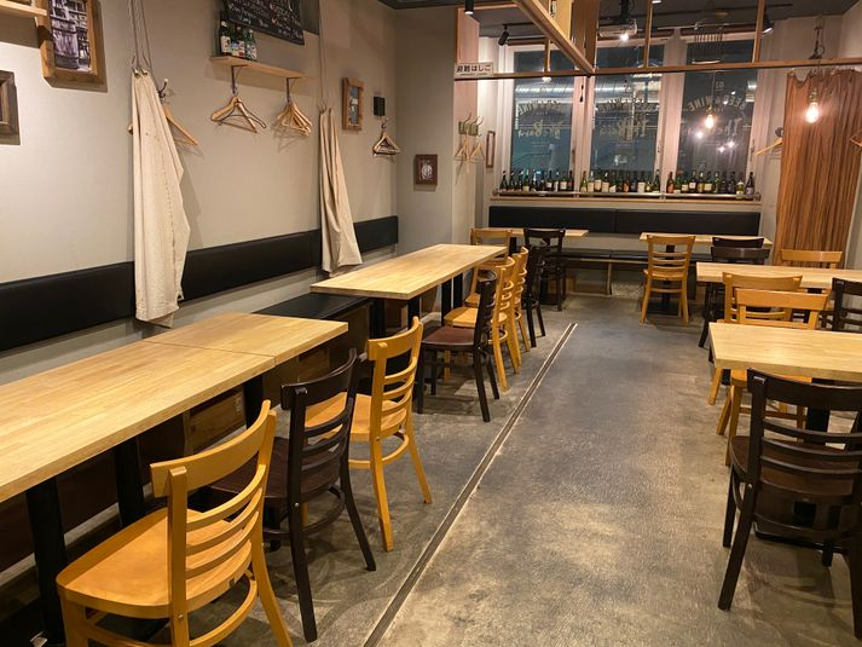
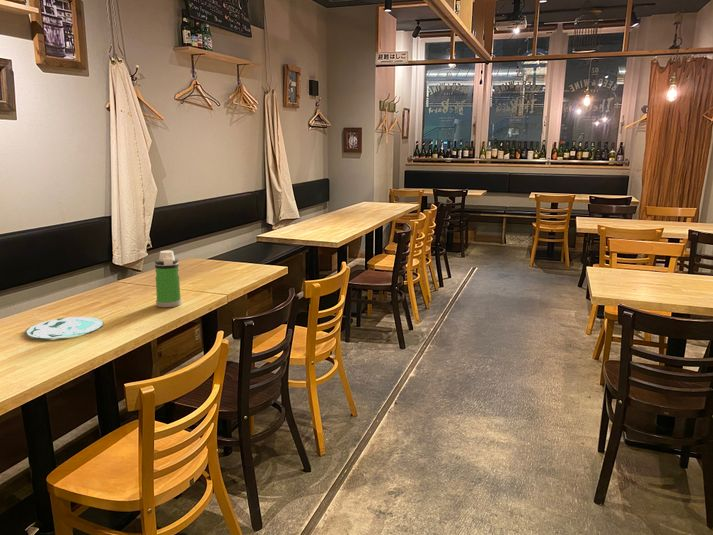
+ water bottle [153,250,183,308]
+ plate [24,316,104,339]
